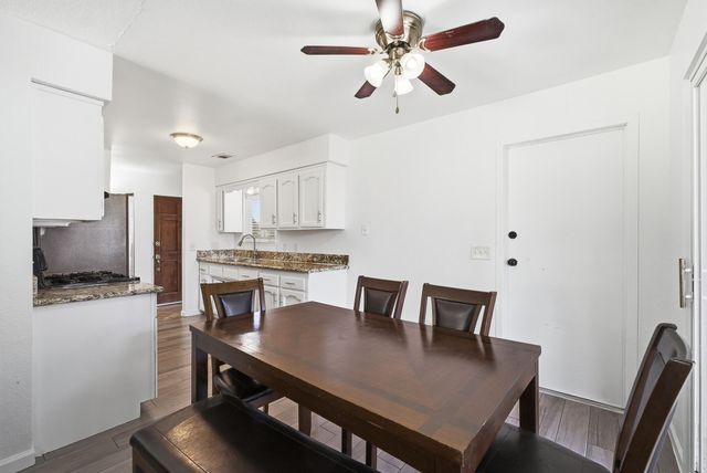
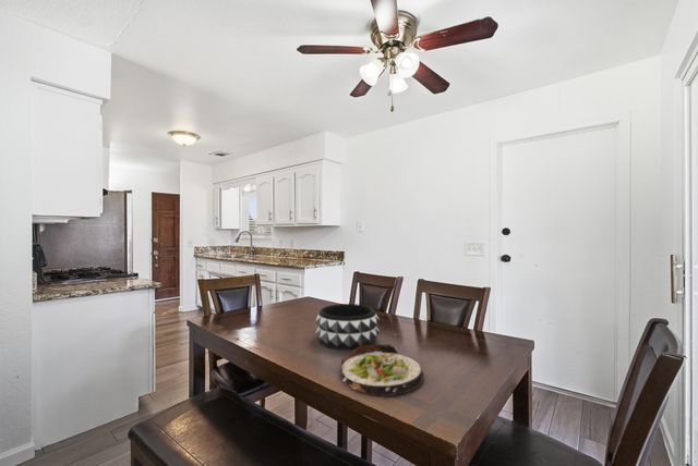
+ decorative bowl [314,303,381,352]
+ salad plate [339,343,425,397]
